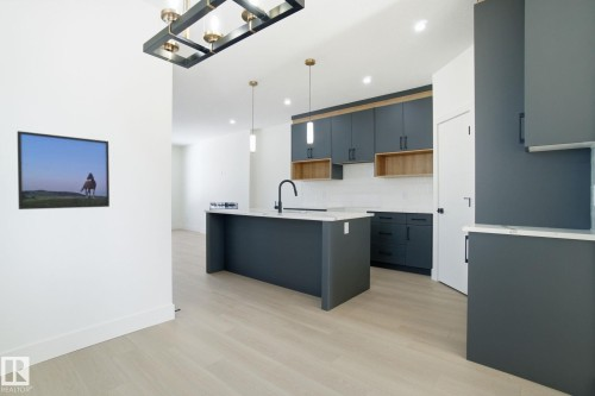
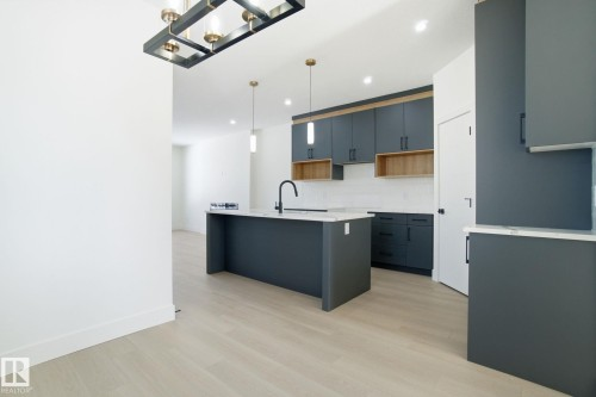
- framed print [17,130,111,210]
